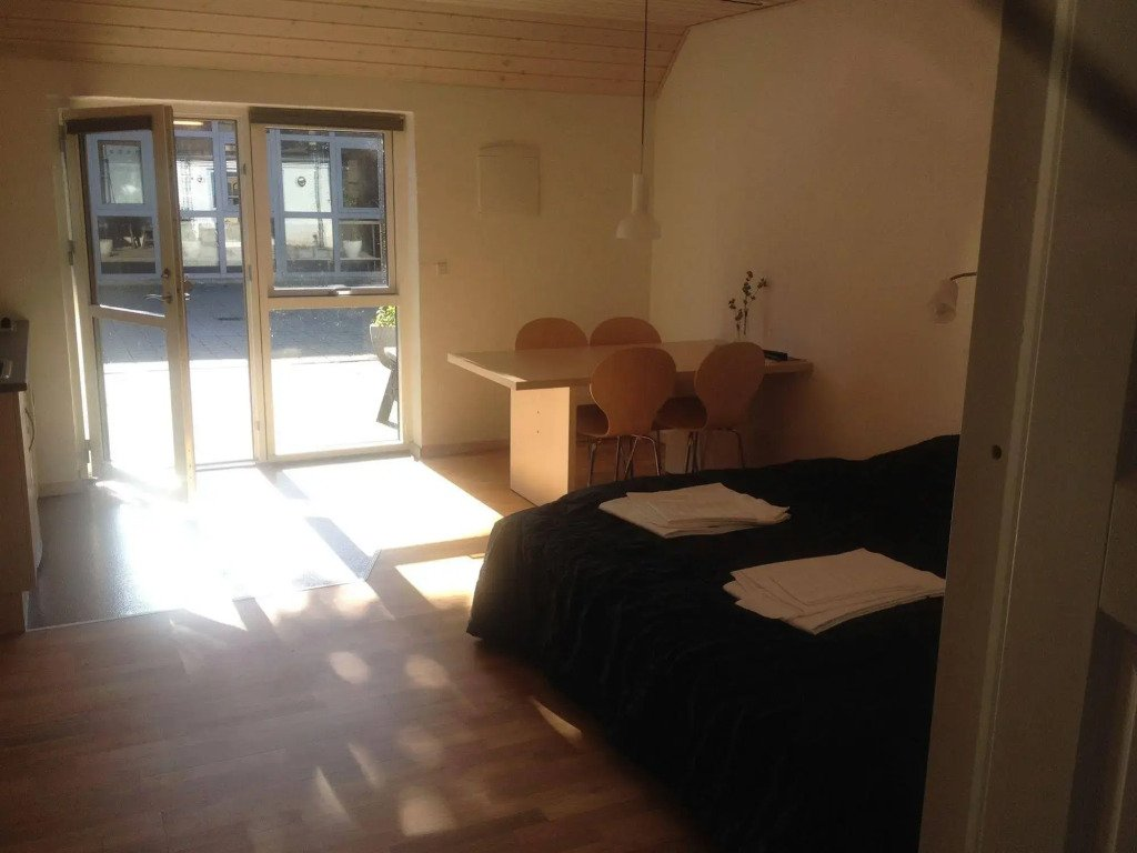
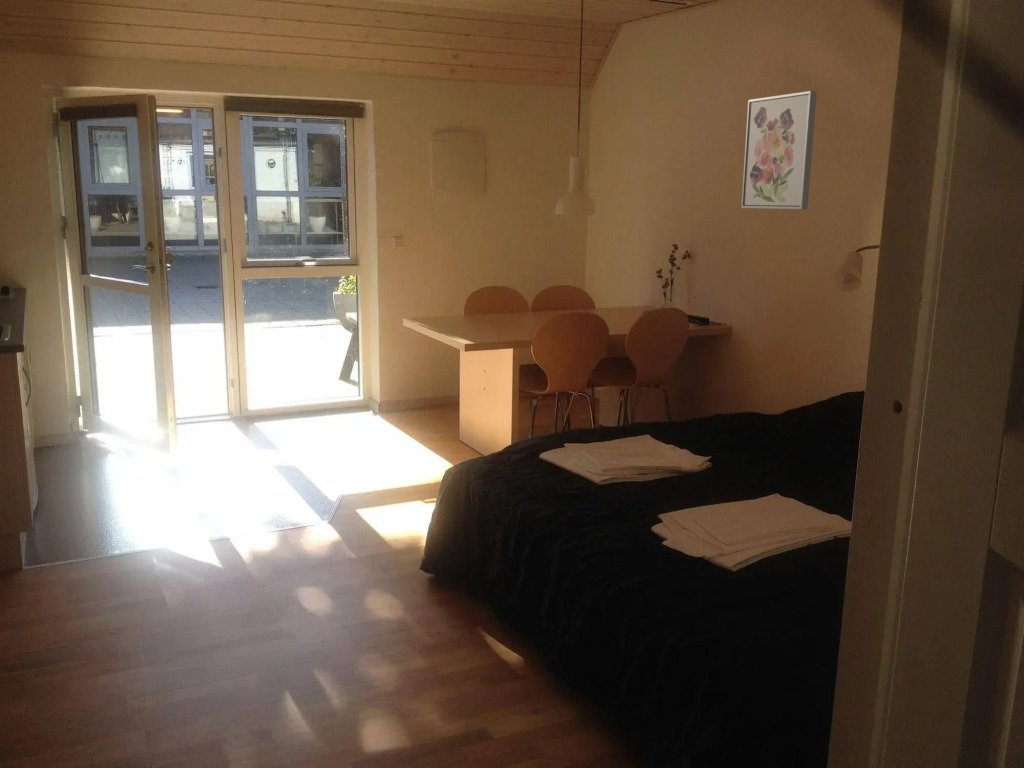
+ wall art [740,90,818,210]
